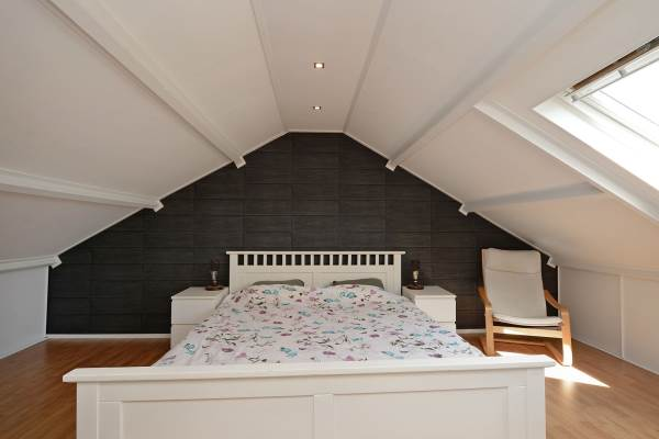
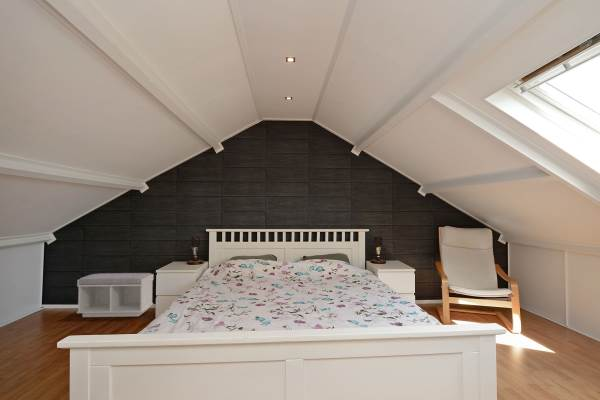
+ bench [76,272,154,318]
